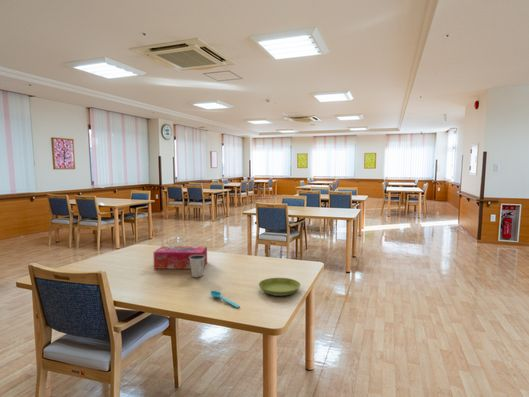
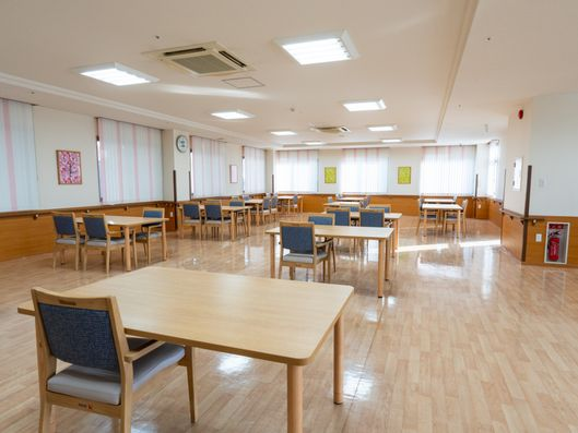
- saucer [258,277,301,297]
- dixie cup [189,255,205,278]
- tissue box [152,245,208,270]
- spoon [209,290,241,309]
